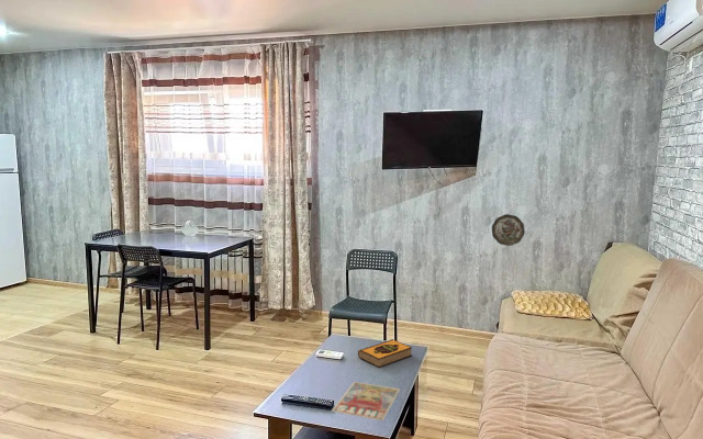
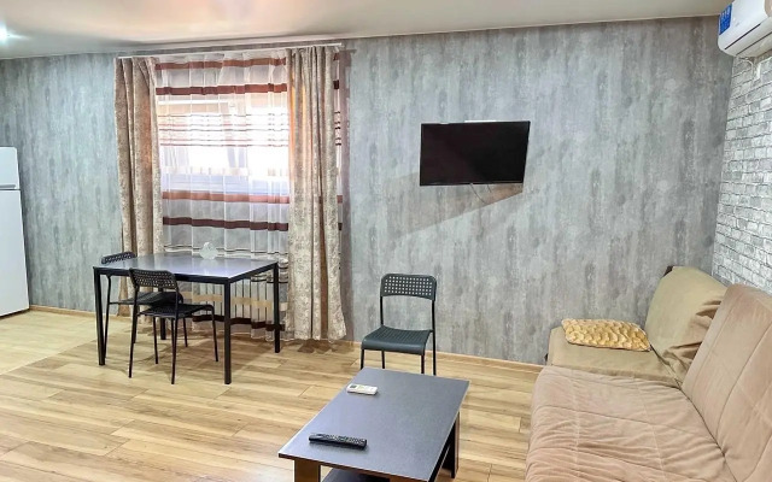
- hardback book [357,338,413,369]
- magazine [331,381,401,421]
- decorative plate [491,213,526,247]
